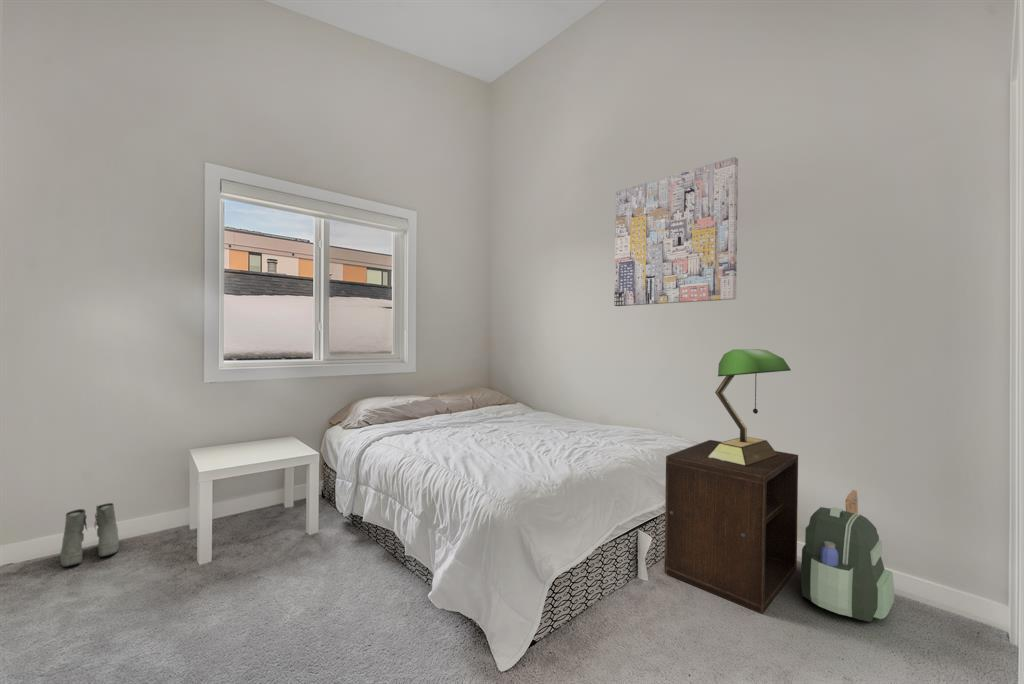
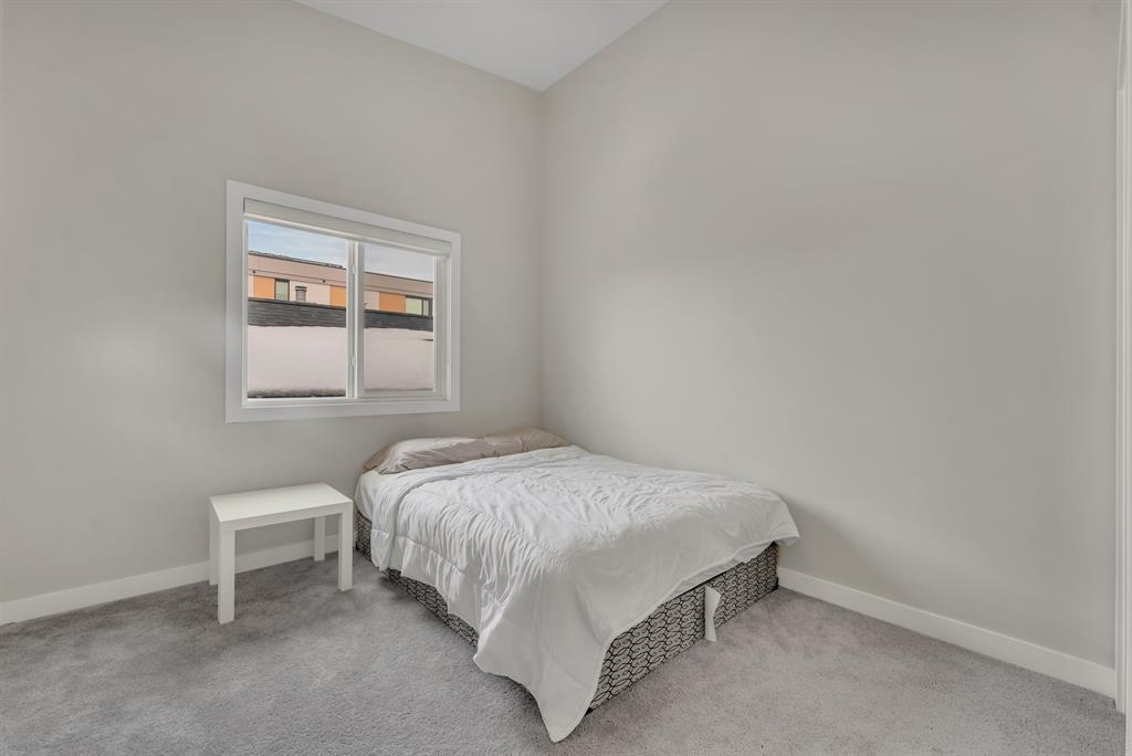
- wall art [613,156,739,307]
- nightstand [663,439,799,615]
- table lamp [707,348,792,467]
- backpack [800,489,895,623]
- boots [59,502,120,568]
